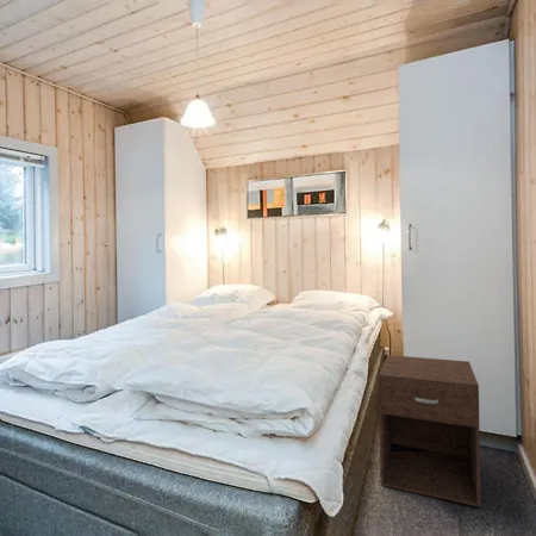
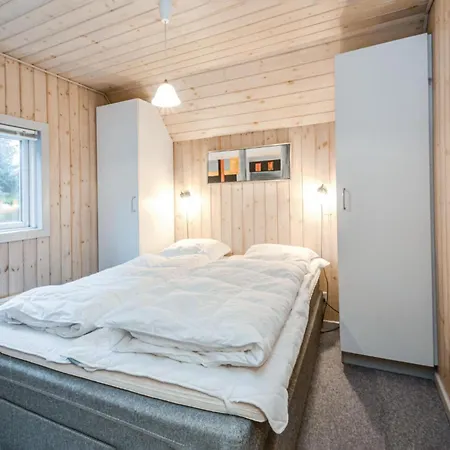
- nightstand [378,354,482,509]
